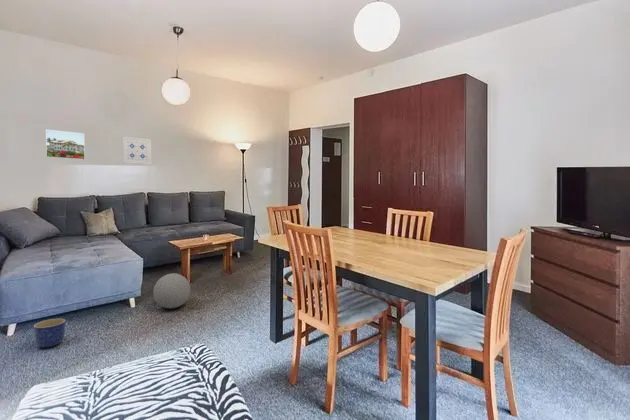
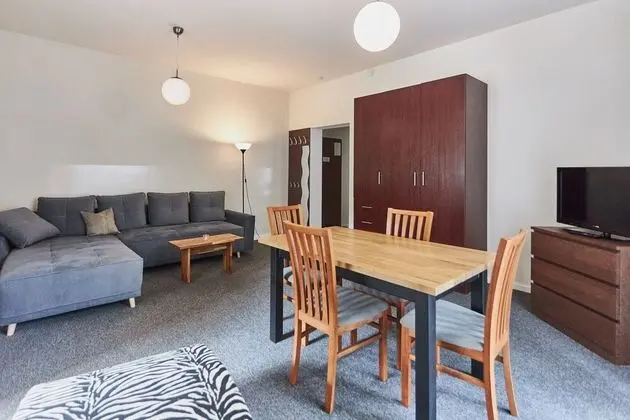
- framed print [45,128,86,161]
- decorative ball [152,272,191,309]
- planter [33,318,66,348]
- wall art [121,136,153,166]
